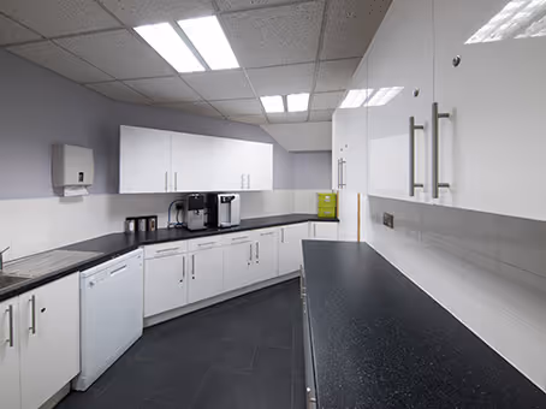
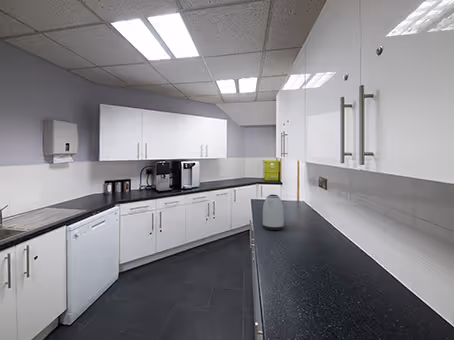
+ kettle [262,194,285,231]
